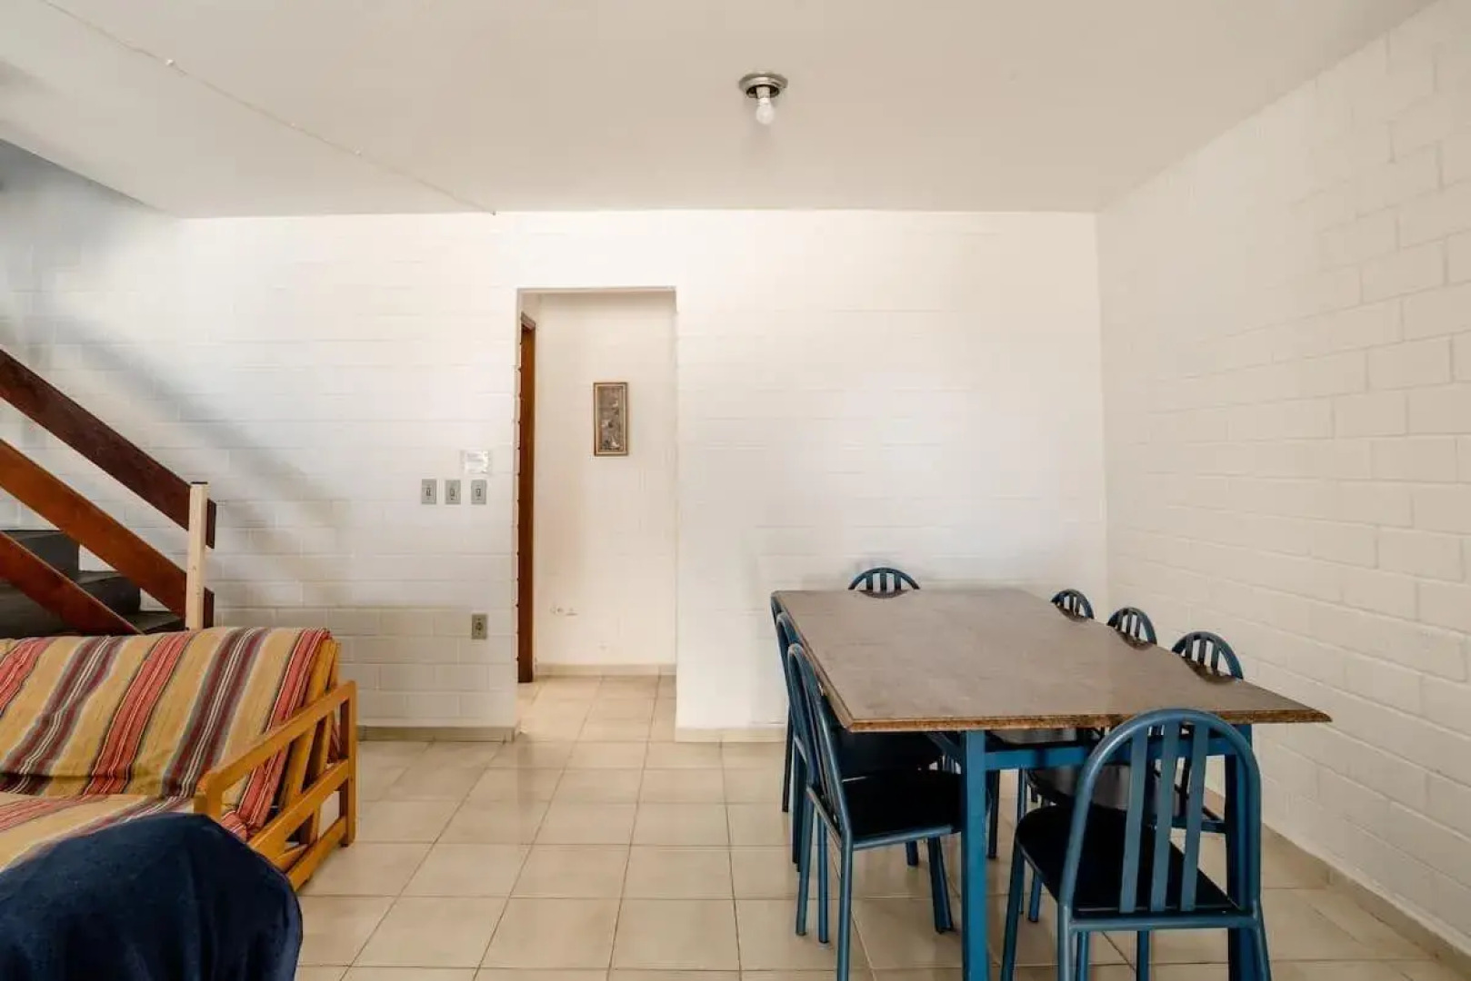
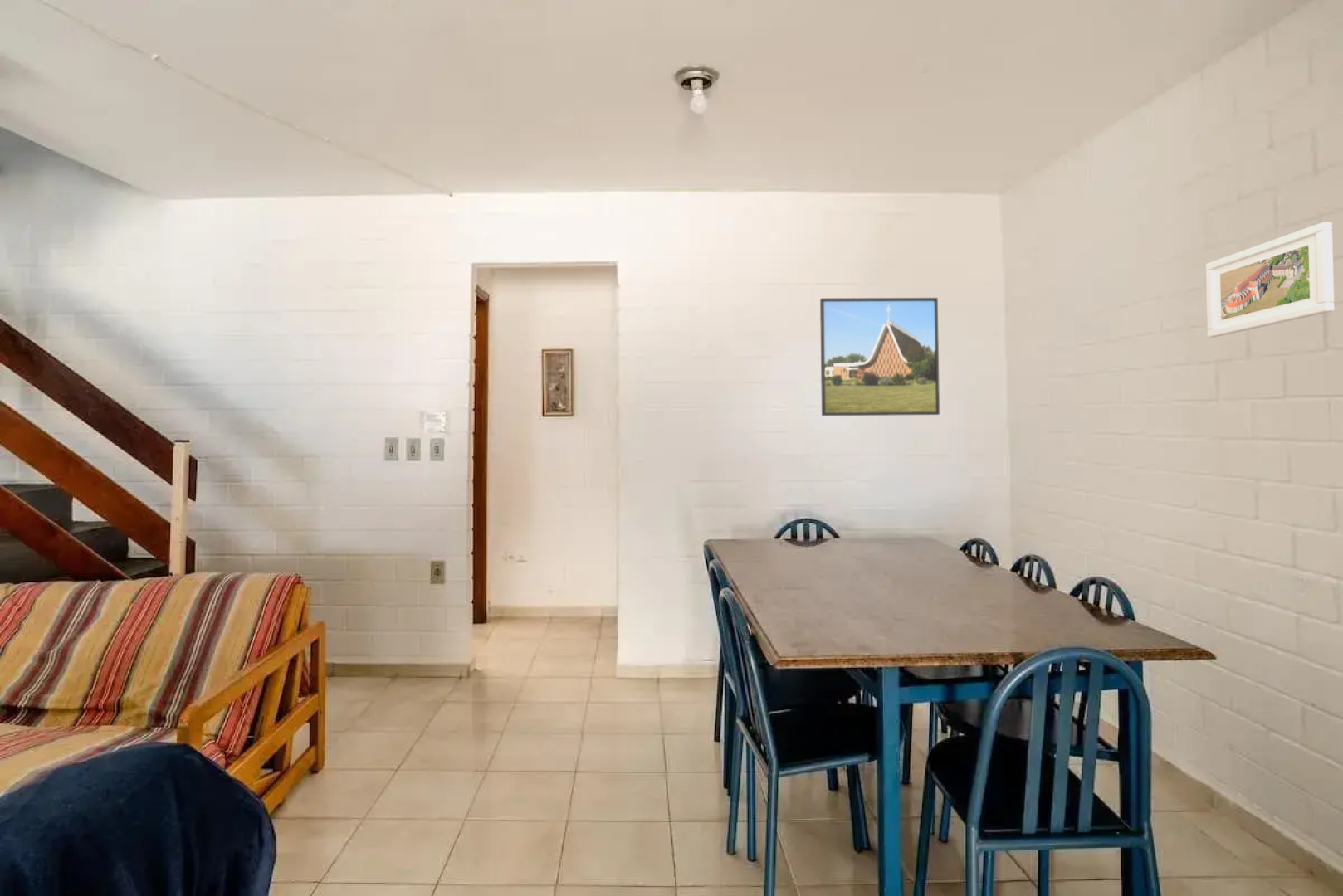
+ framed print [1205,221,1335,338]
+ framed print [819,297,940,416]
